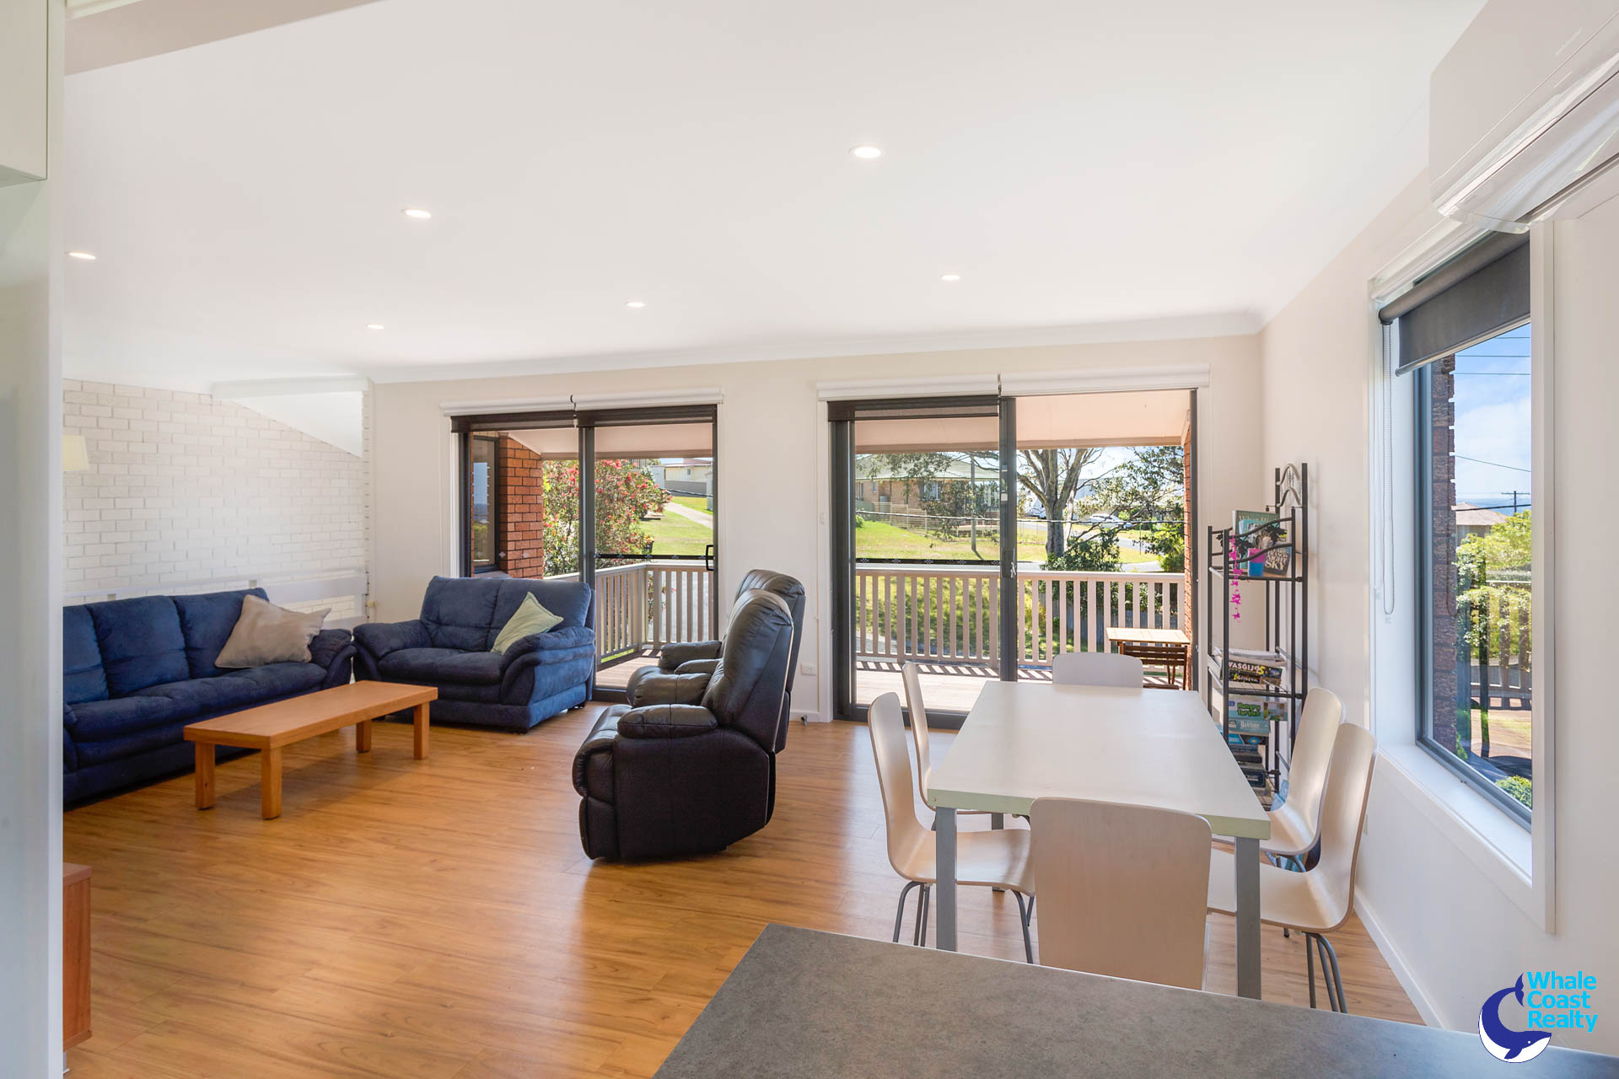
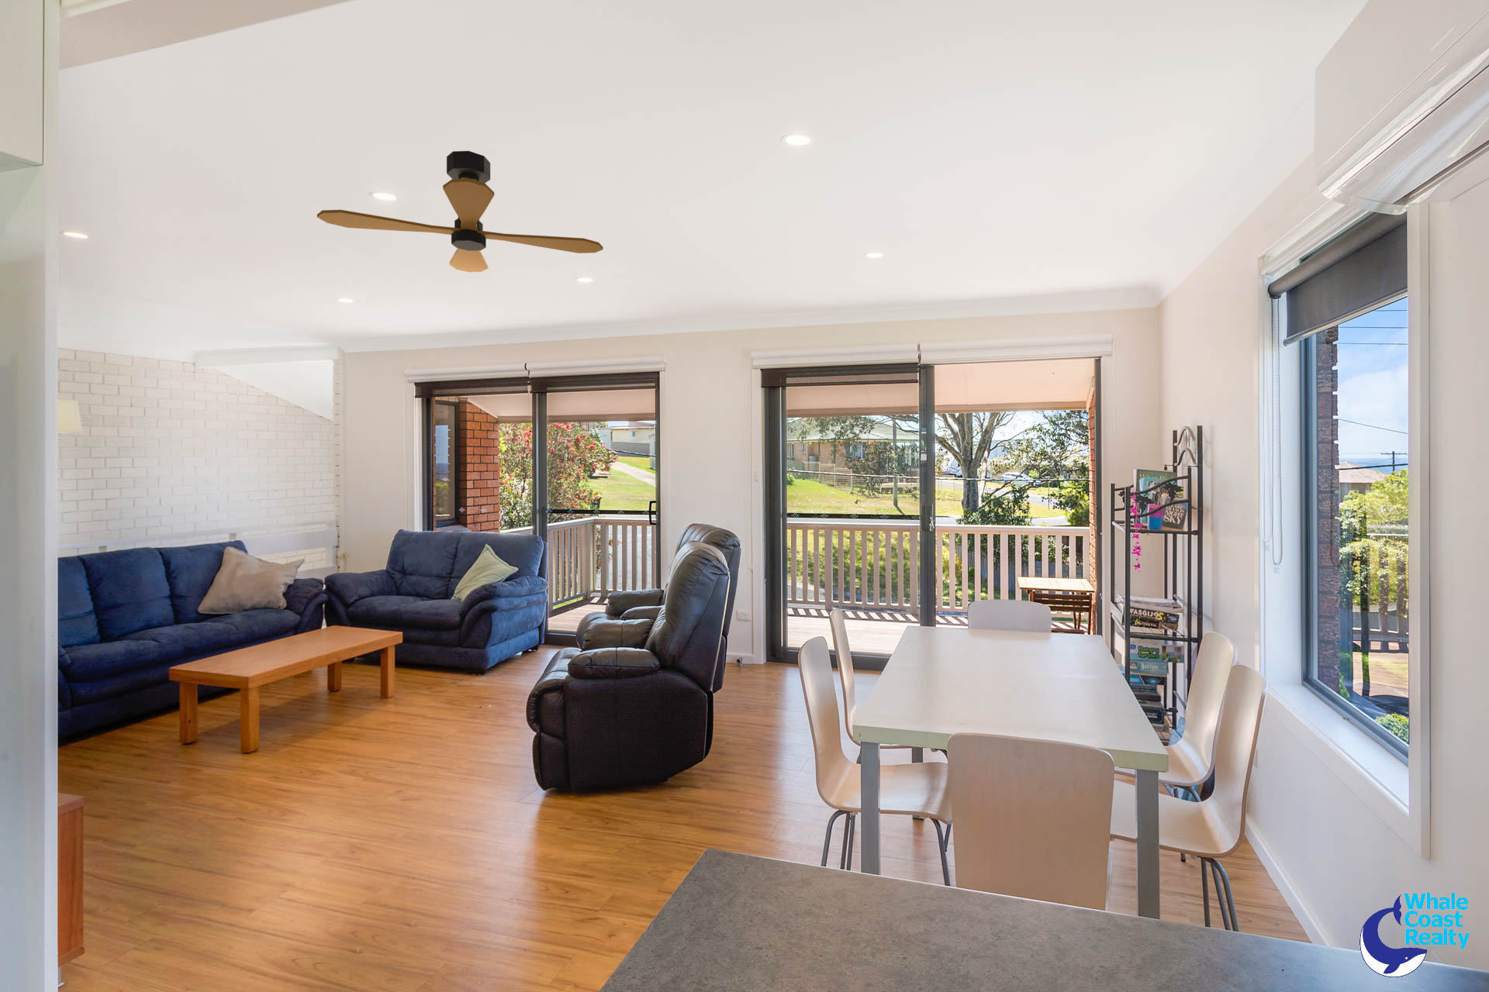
+ ceiling fan [317,151,604,272]
